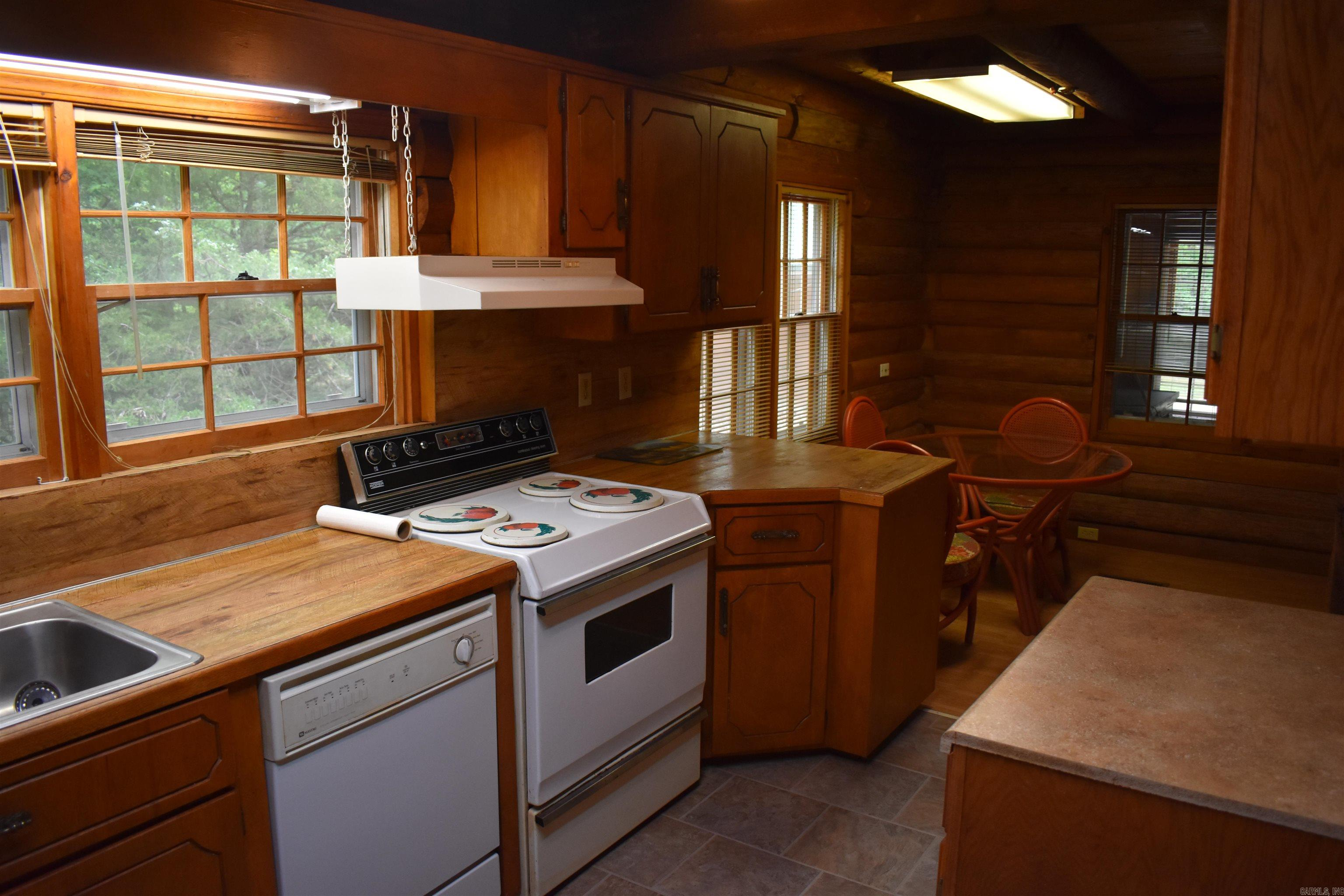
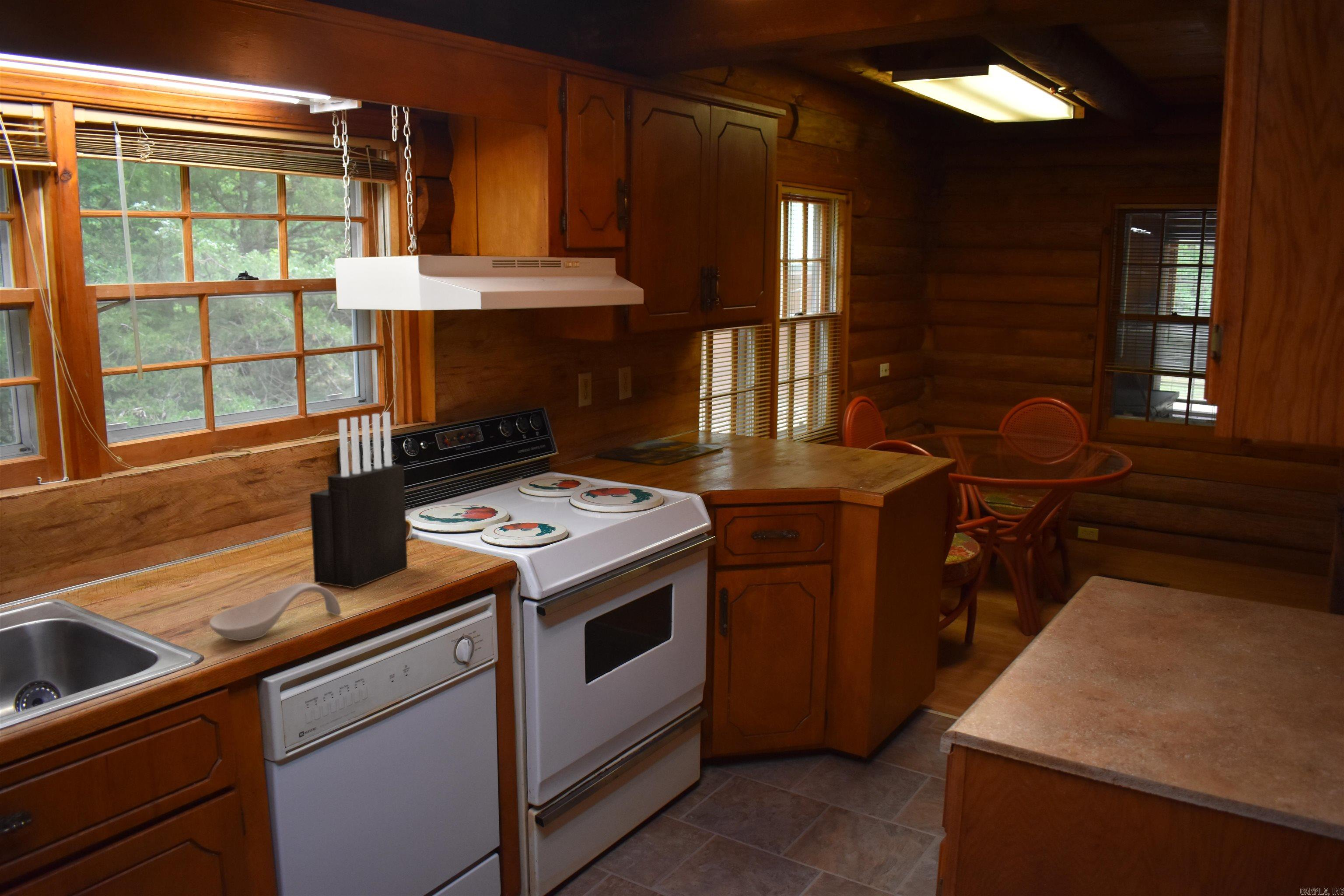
+ knife block [309,412,408,589]
+ spoon rest [209,582,341,641]
